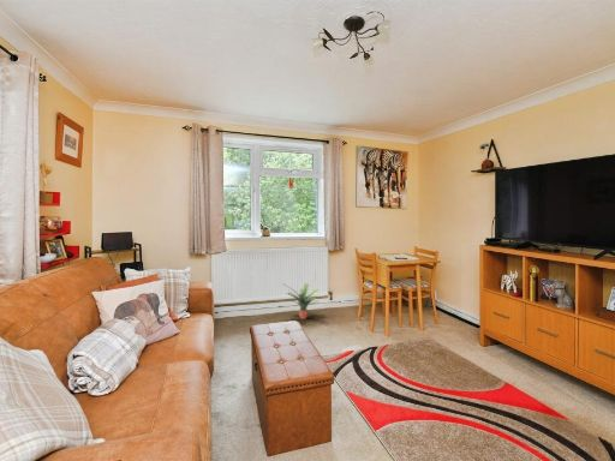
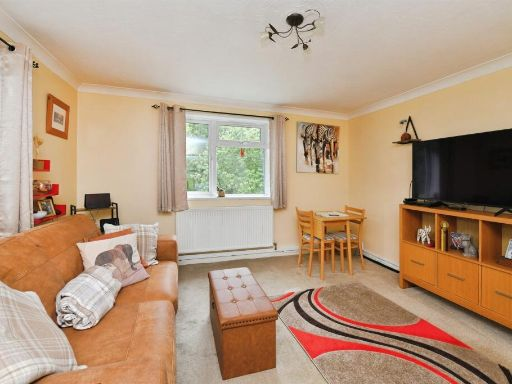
- potted plant [281,282,320,321]
